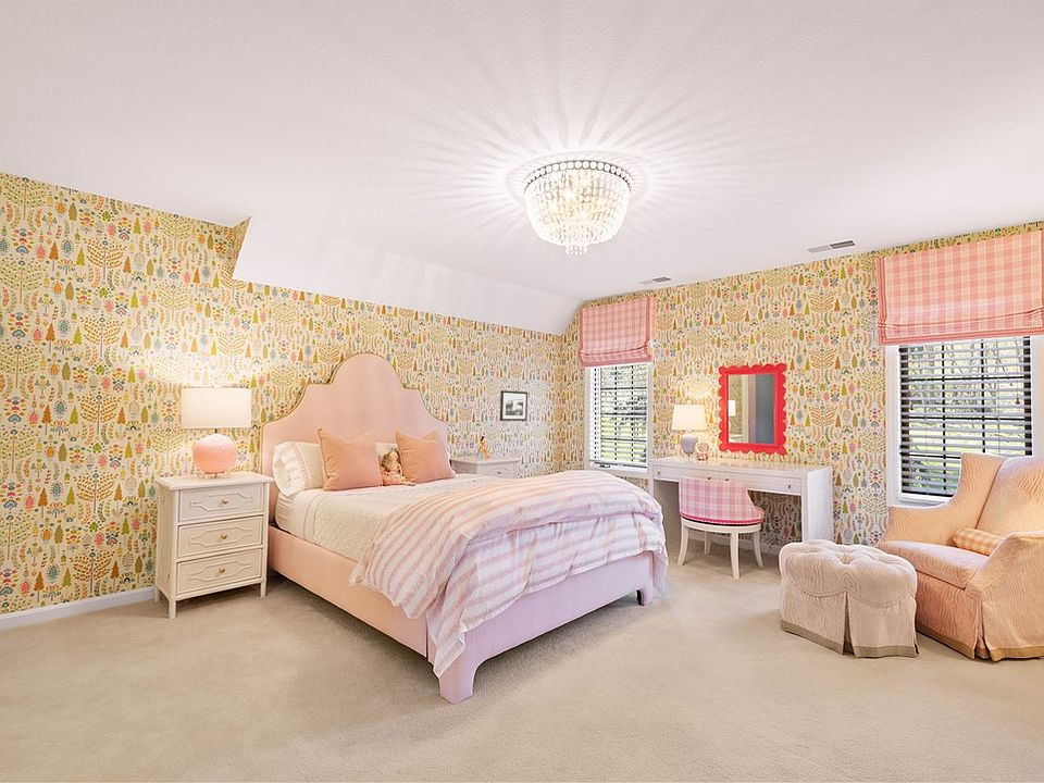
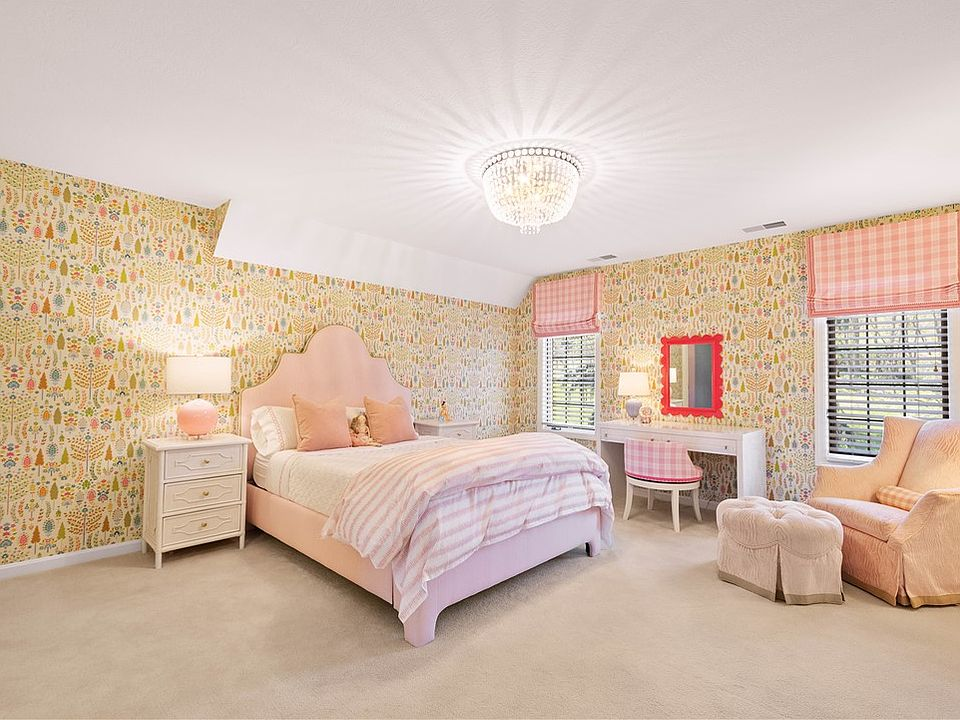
- picture frame [499,389,529,422]
